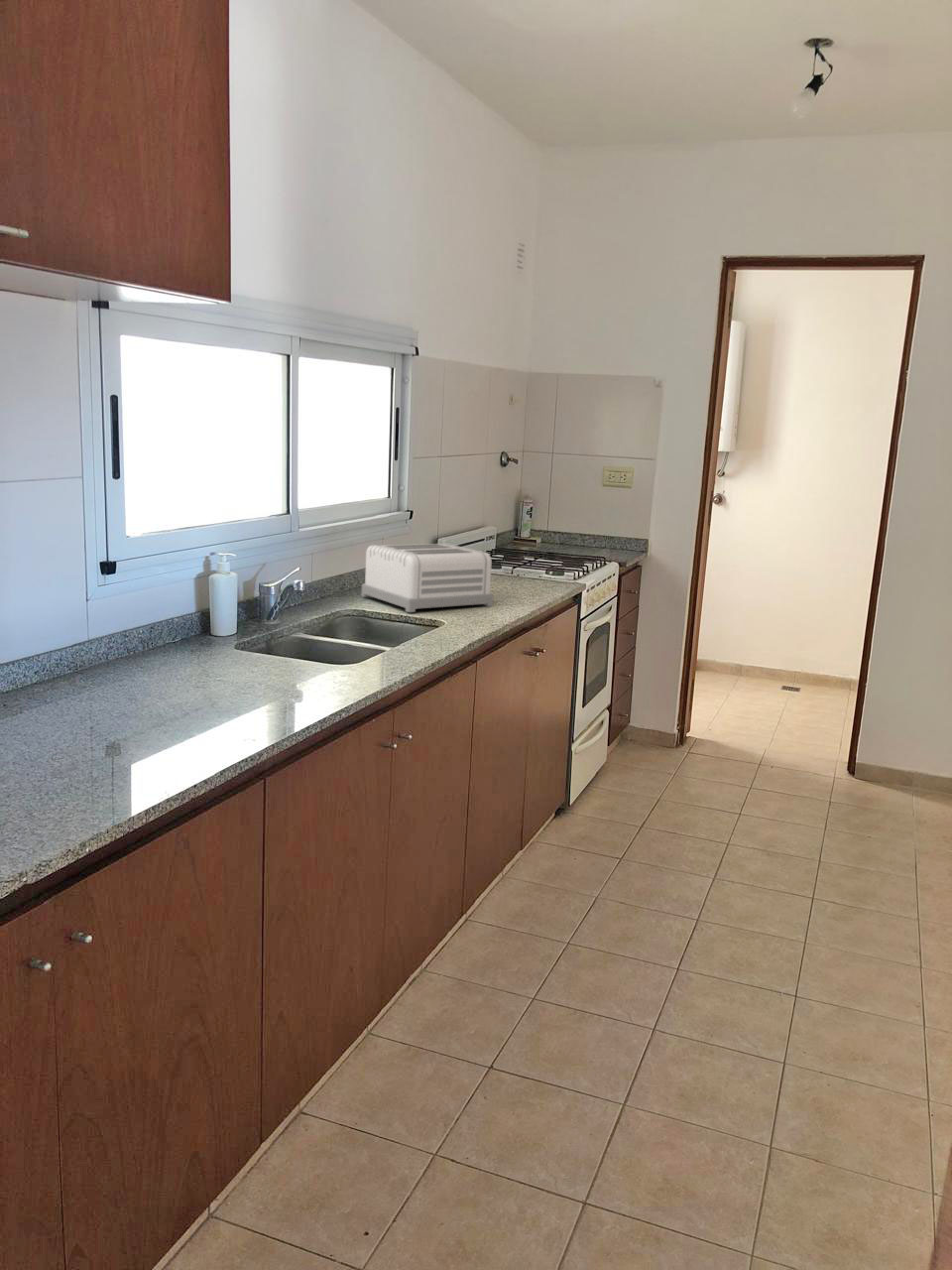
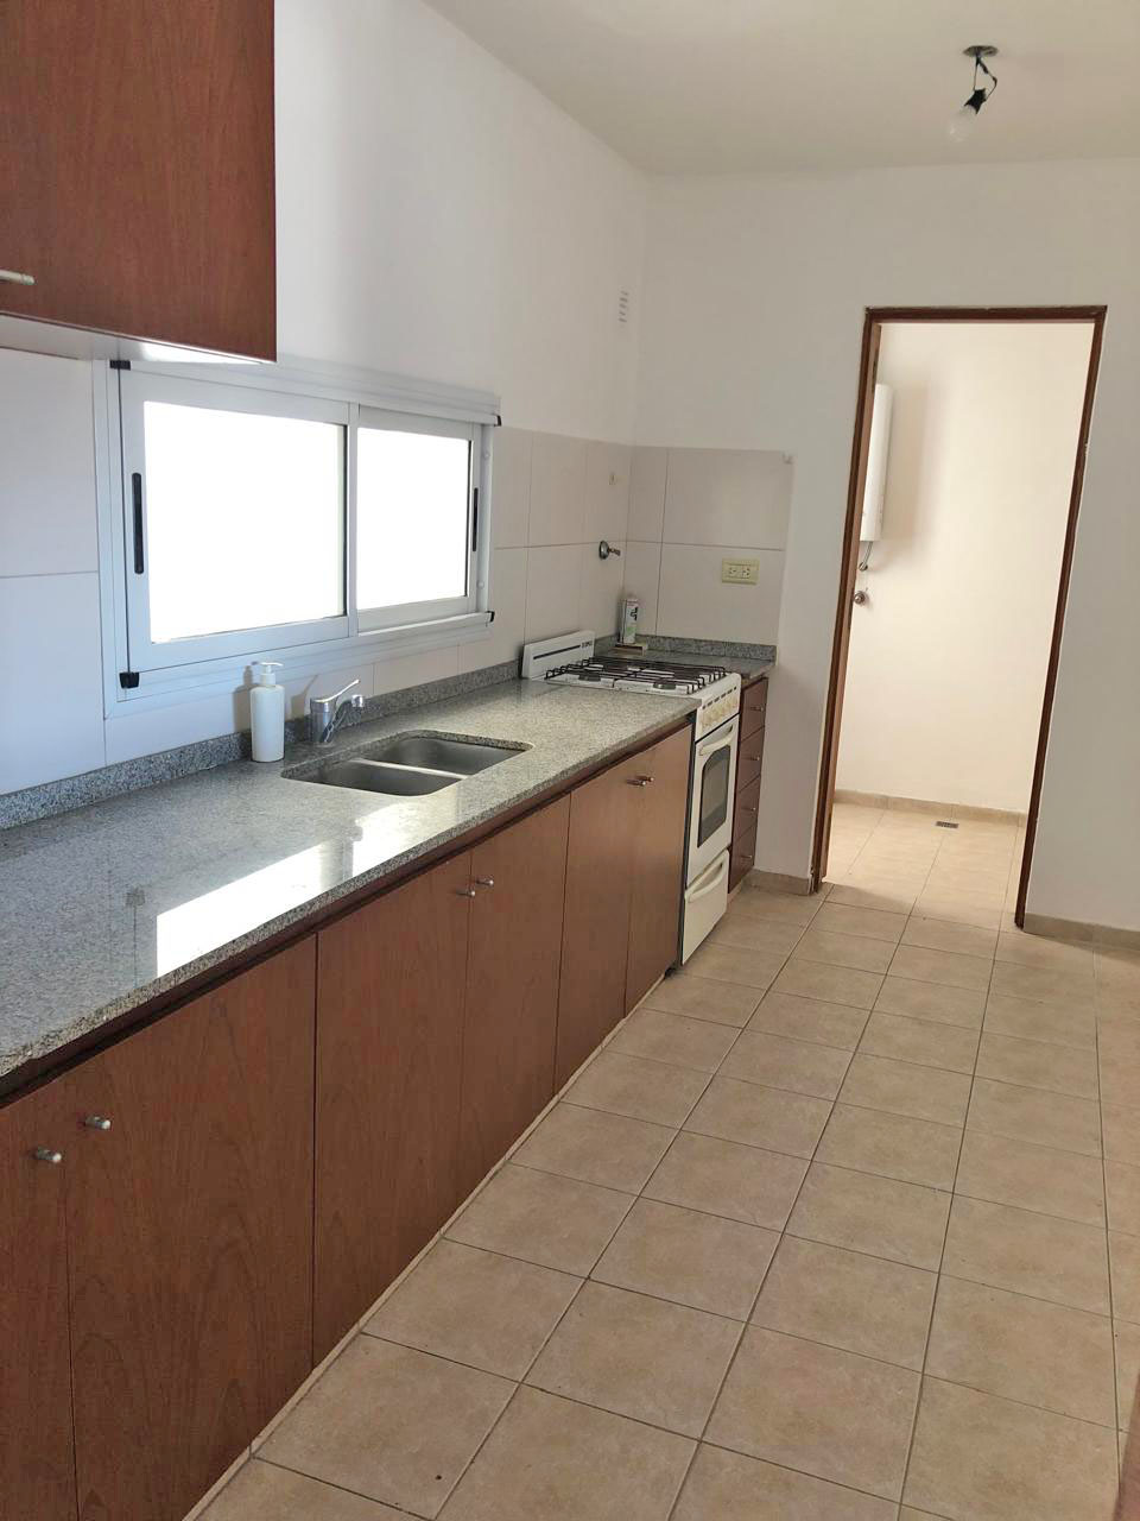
- toaster [361,542,494,613]
